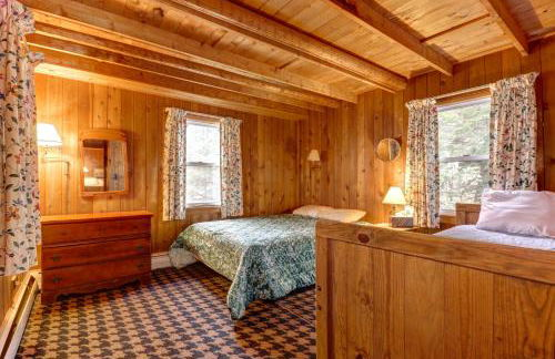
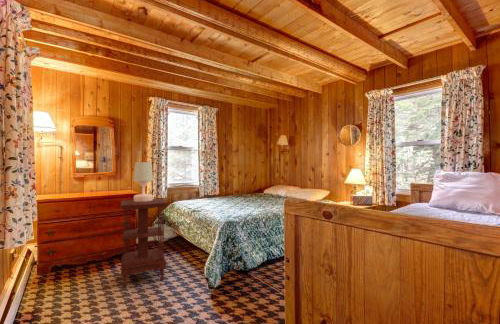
+ side table [119,197,168,288]
+ table lamp [132,161,154,202]
